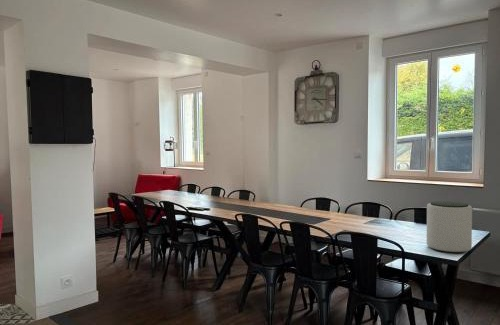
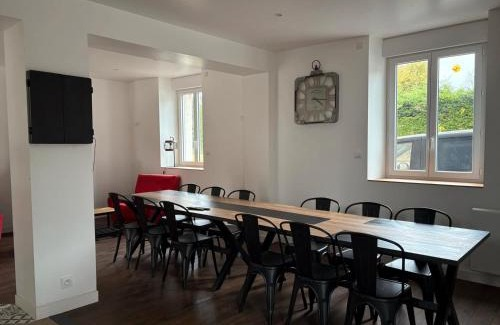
- plant pot [426,200,473,254]
